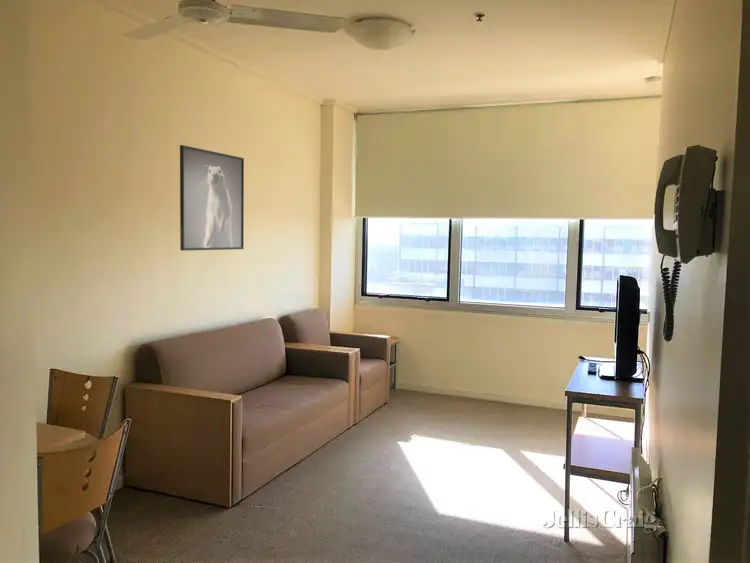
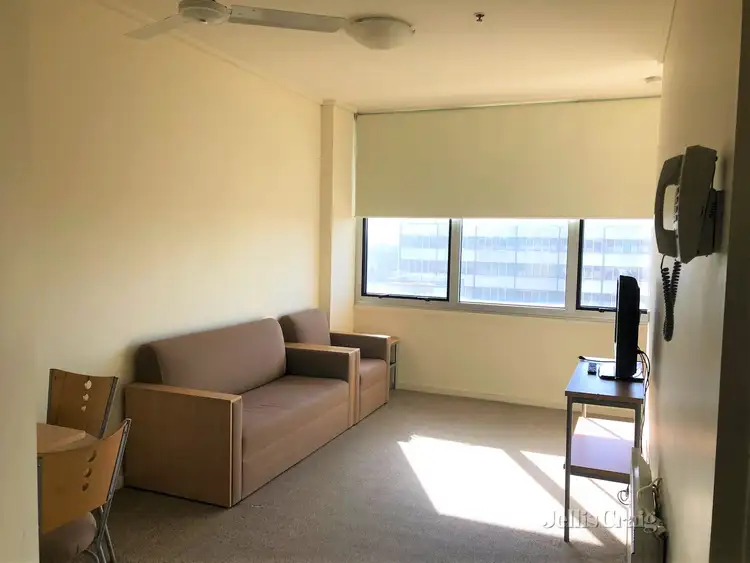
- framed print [179,144,245,252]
